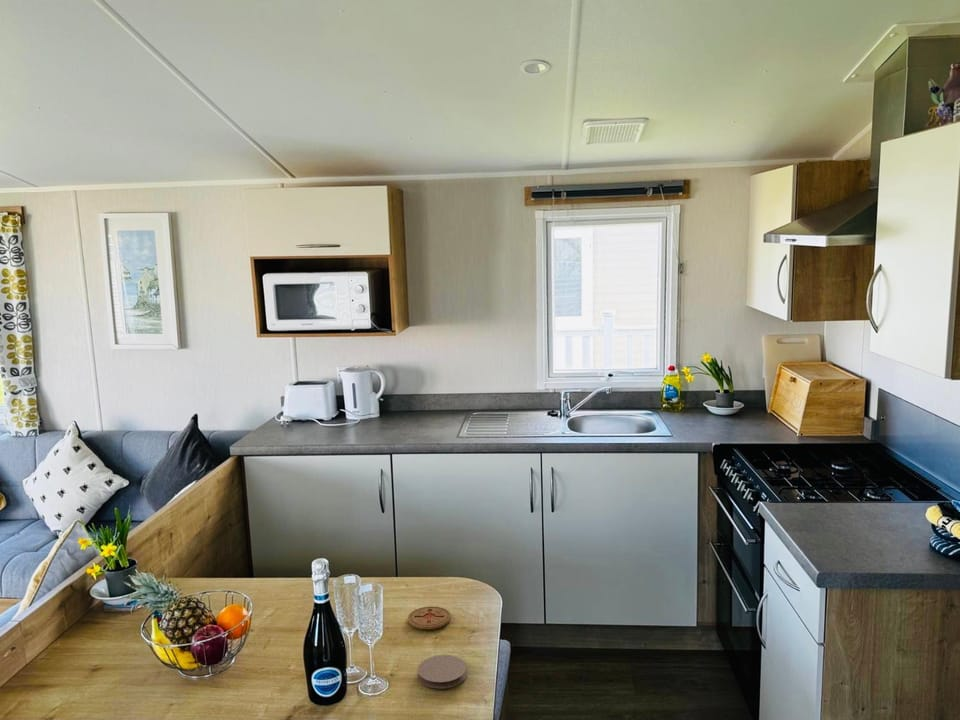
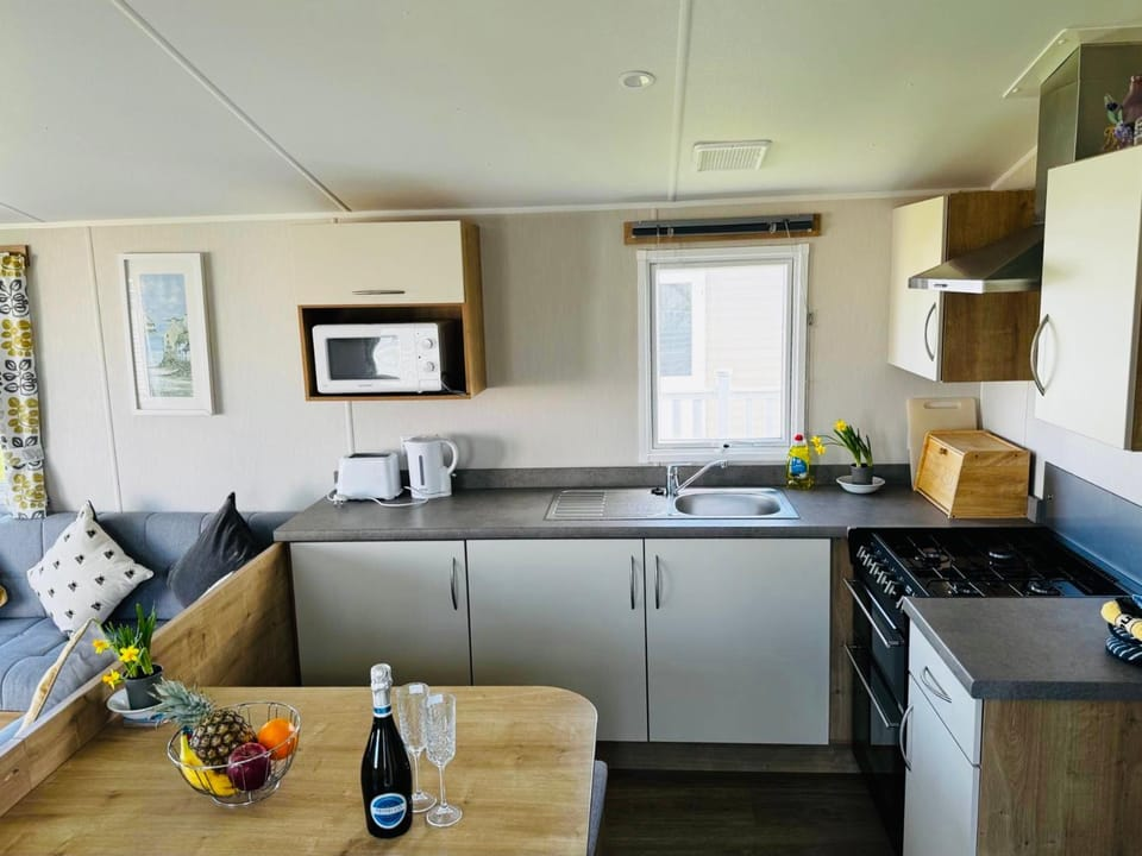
- coaster [417,654,468,690]
- coaster [407,605,452,630]
